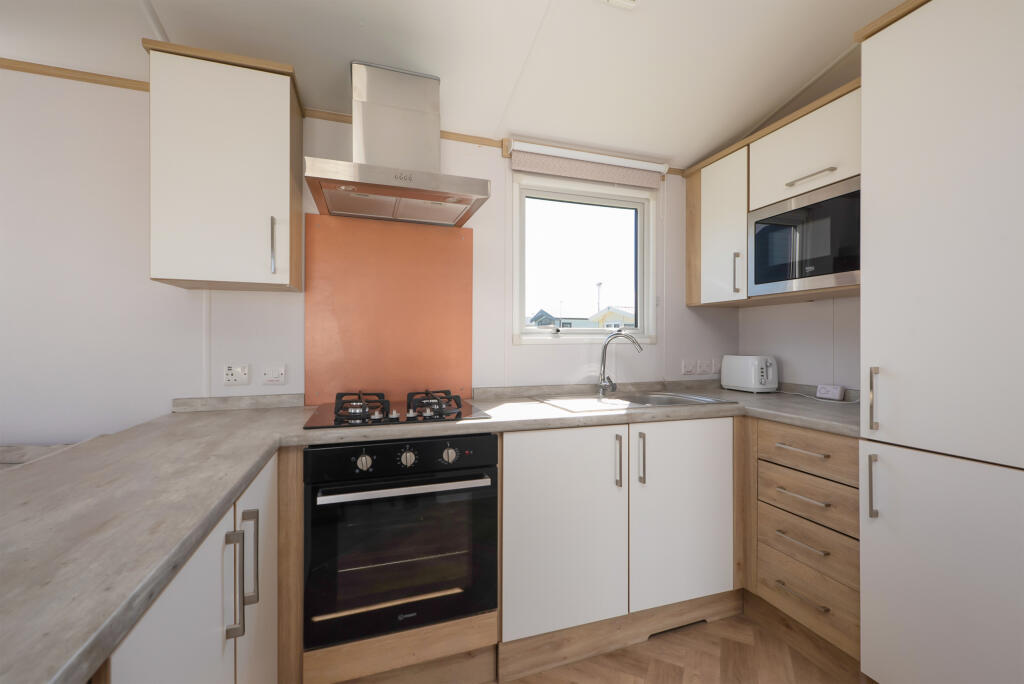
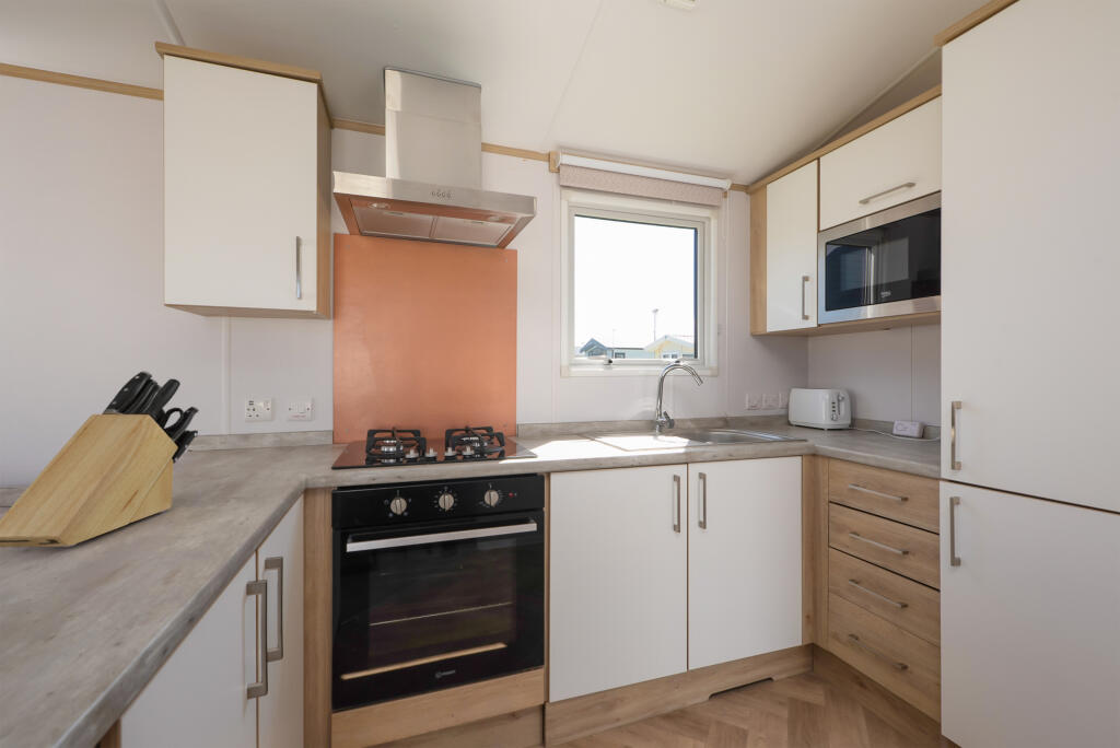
+ knife block [0,370,200,549]
